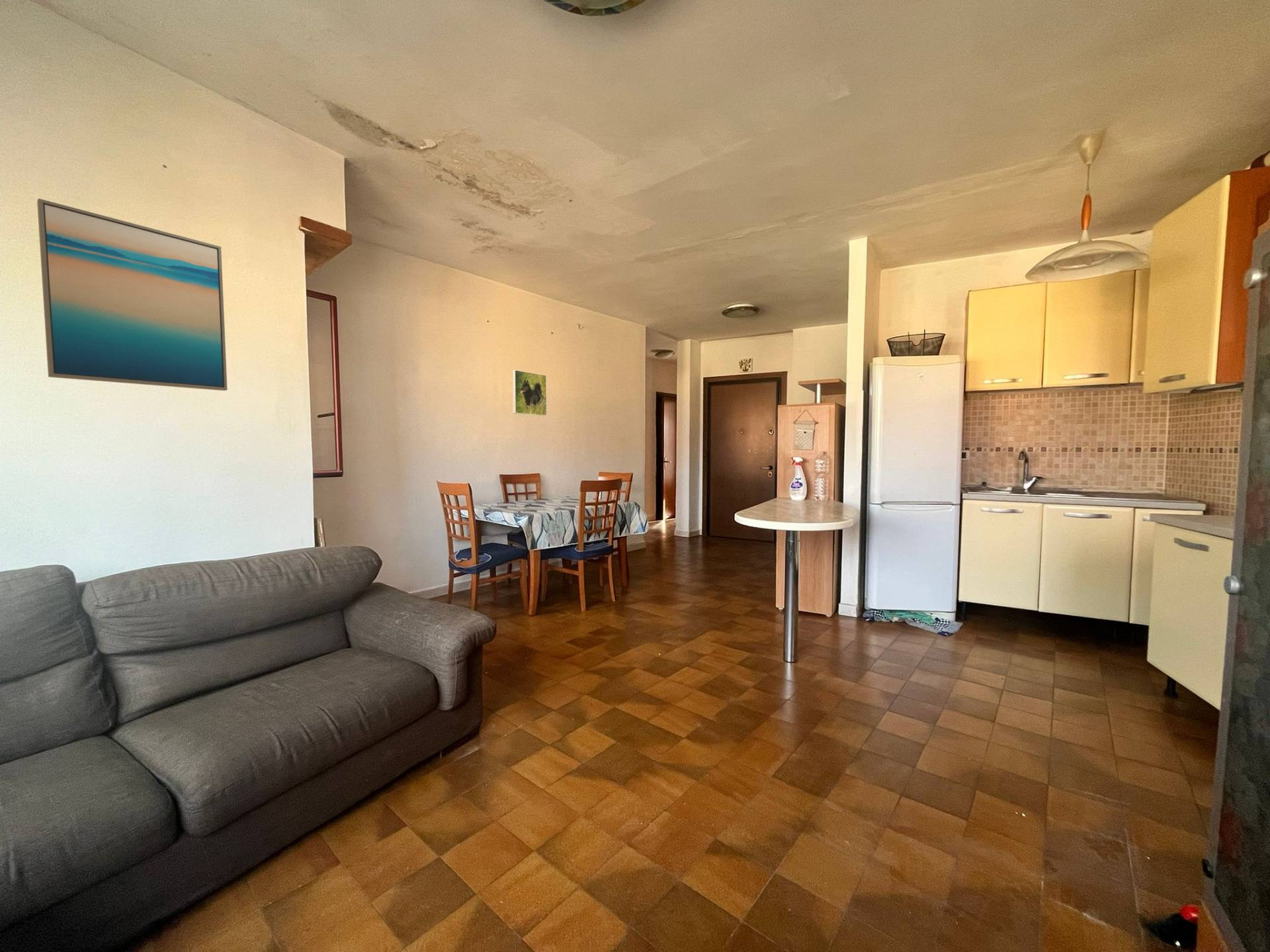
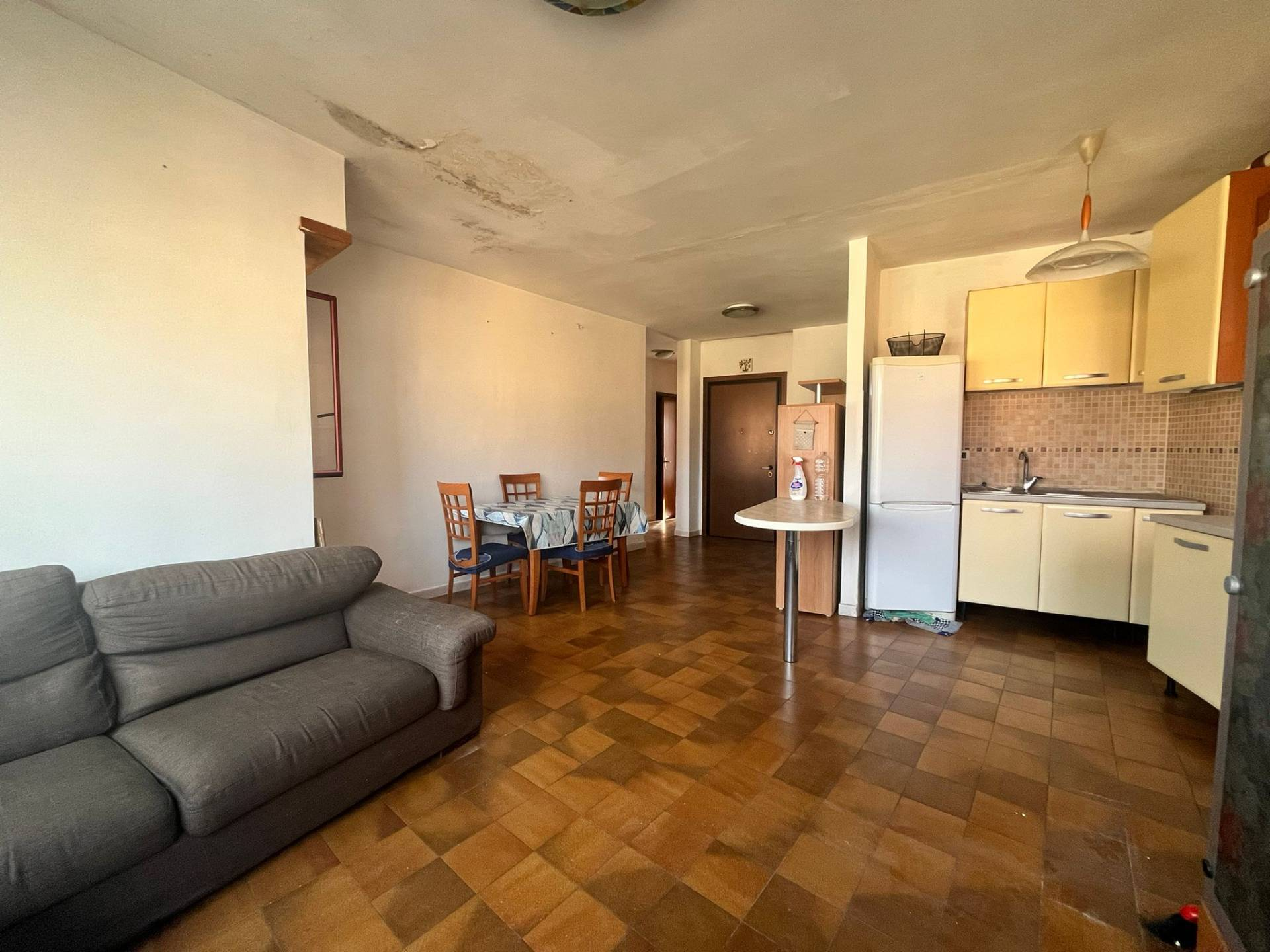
- wall art [36,198,228,391]
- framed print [512,369,548,416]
